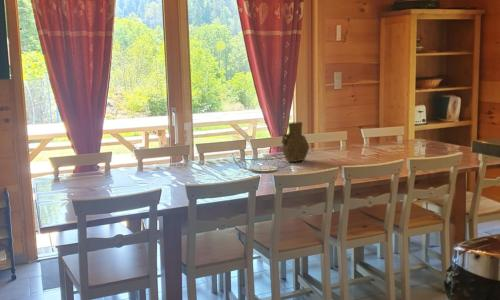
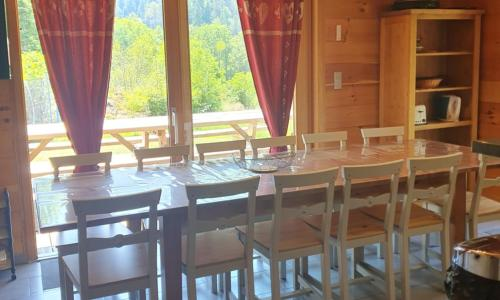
- pitcher [280,121,310,163]
